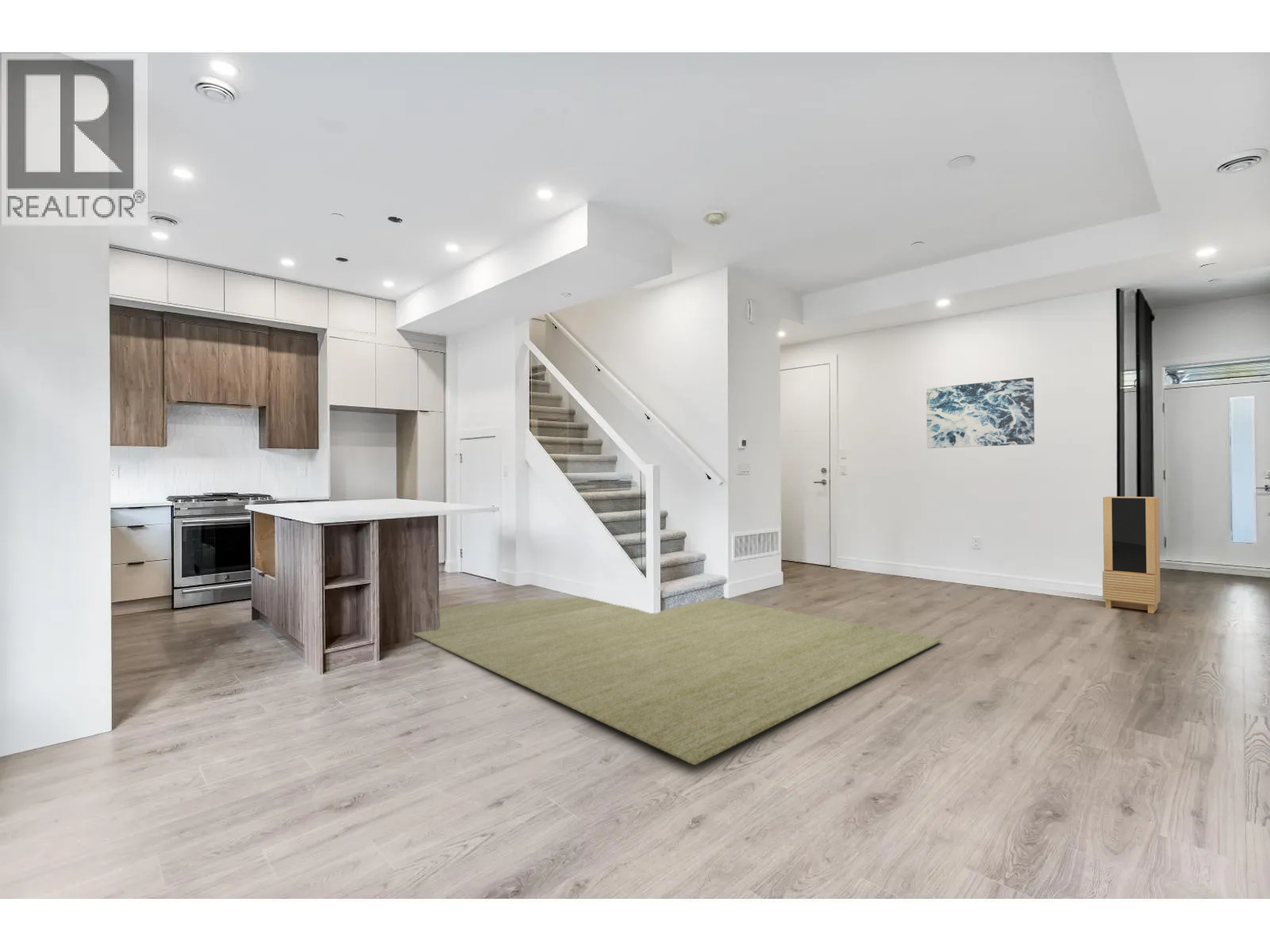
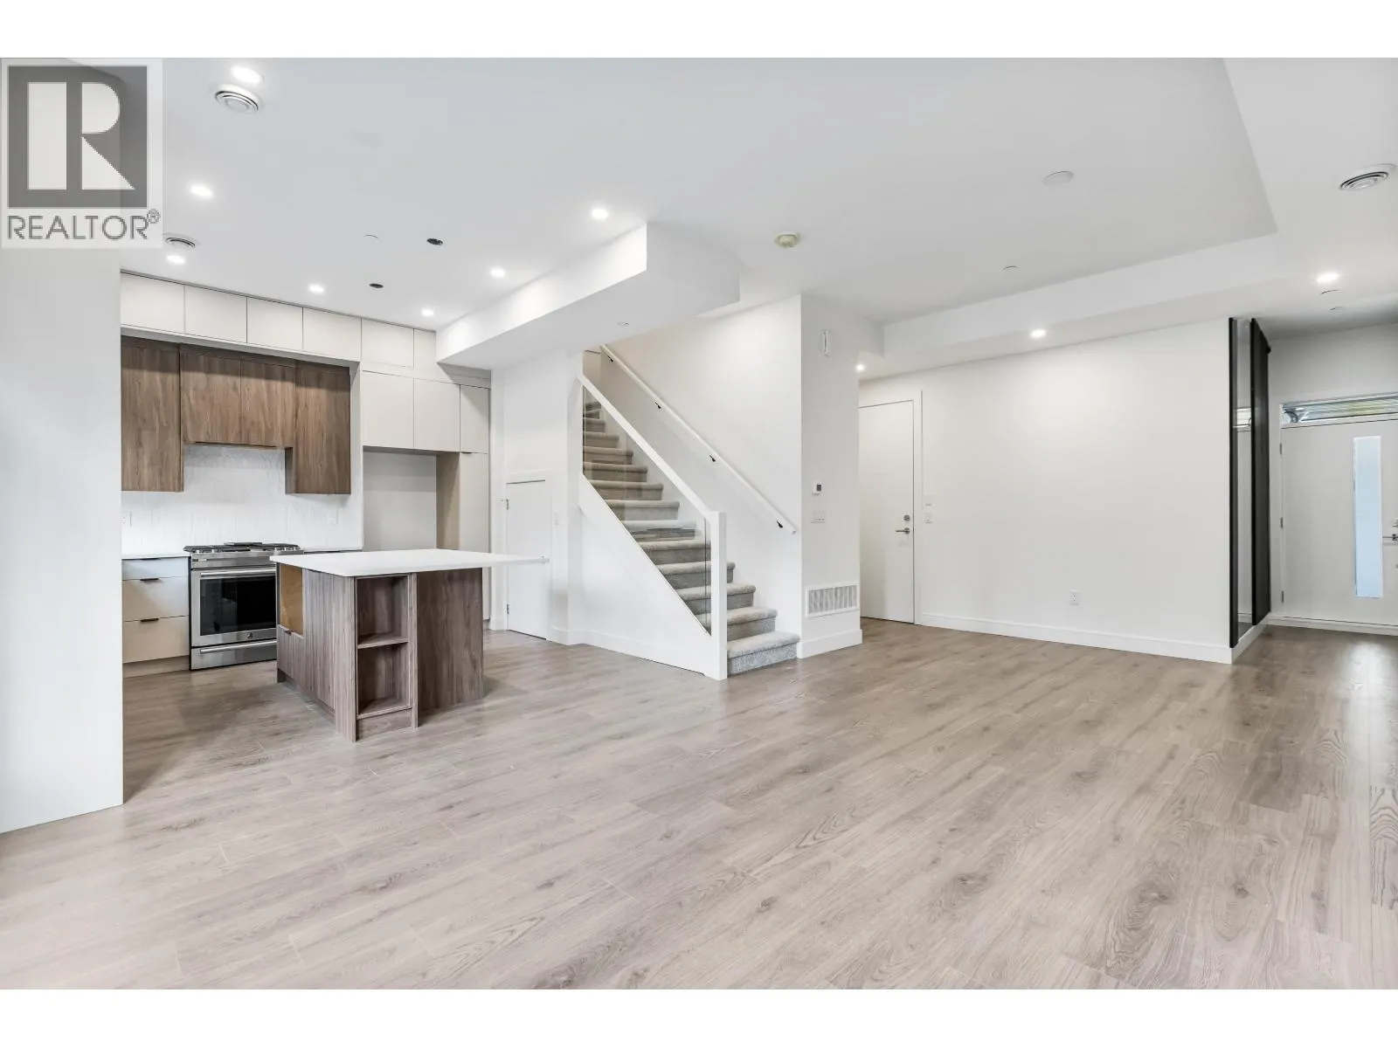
- storage cabinet [1102,496,1161,614]
- rug [412,597,943,766]
- wall art [926,377,1035,449]
